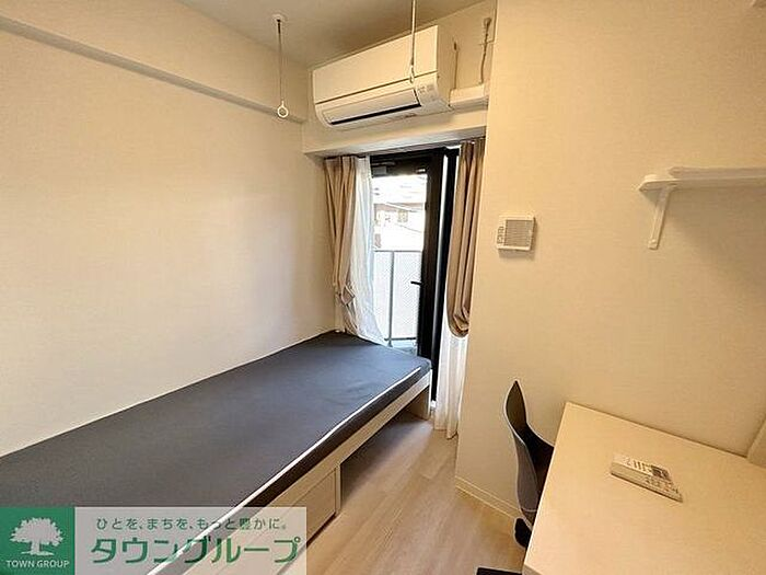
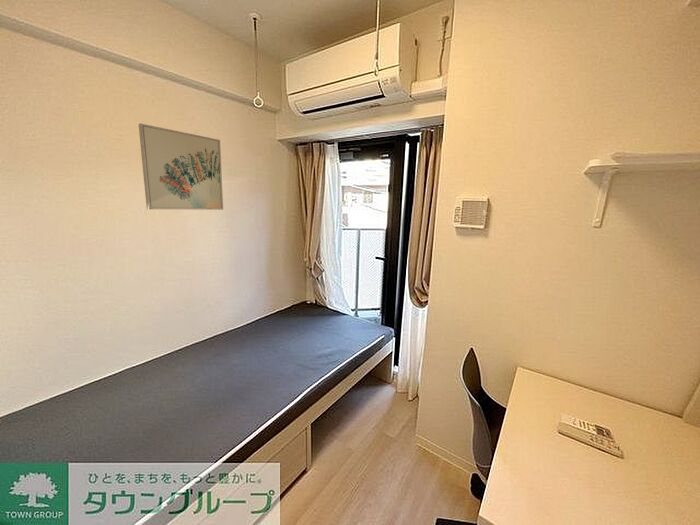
+ wall art [138,122,224,211]
